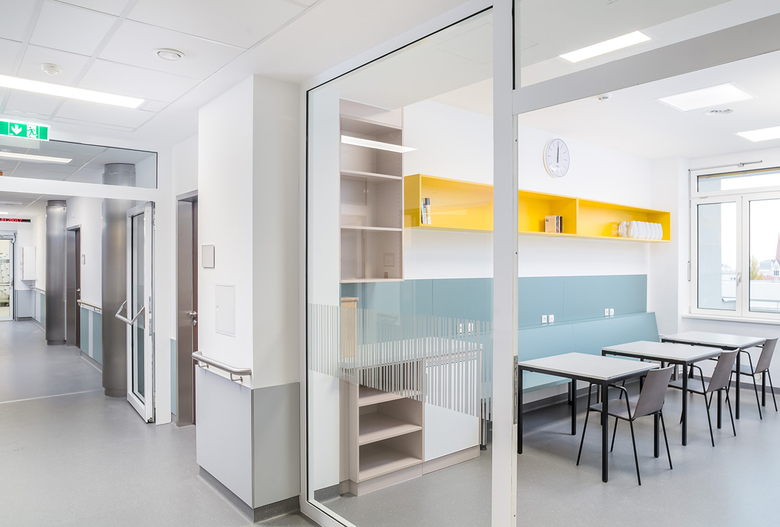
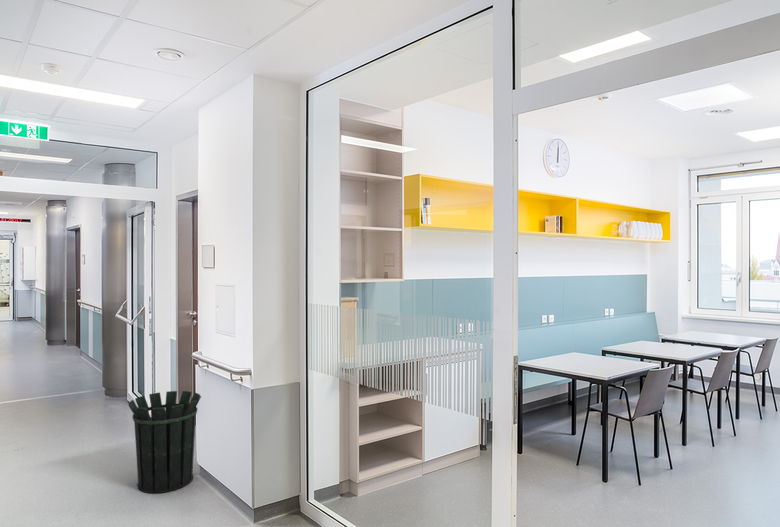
+ waste bin [127,390,202,494]
